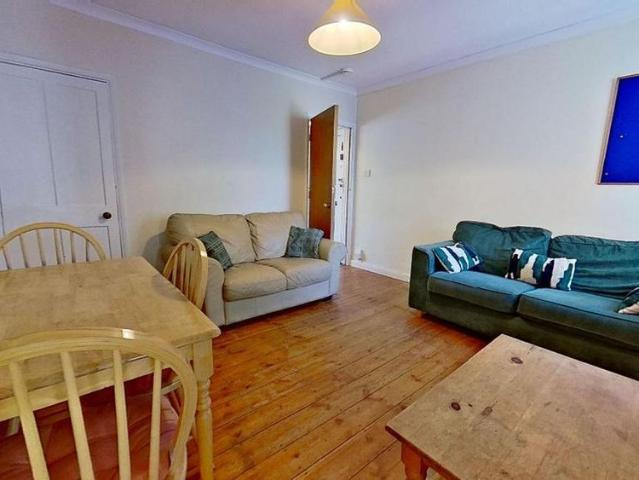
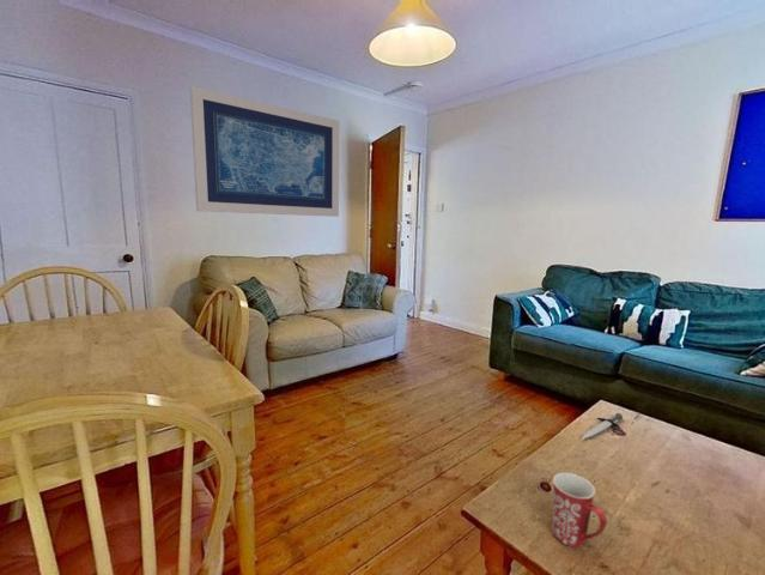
+ sword [579,412,624,441]
+ mug [551,472,608,549]
+ wall art [189,85,340,218]
